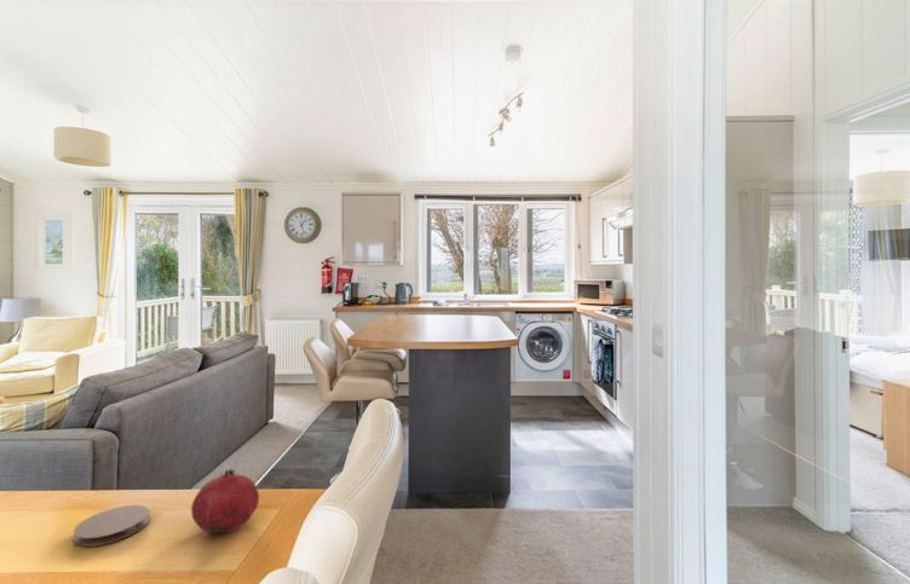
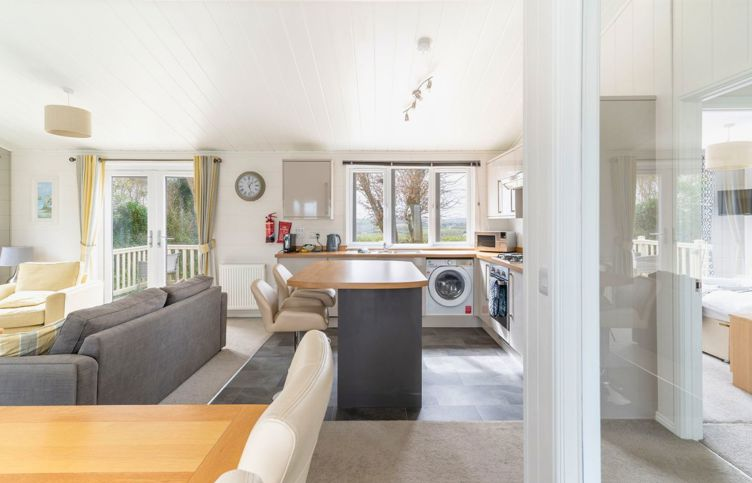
- fruit [190,467,260,533]
- coaster [73,504,150,548]
